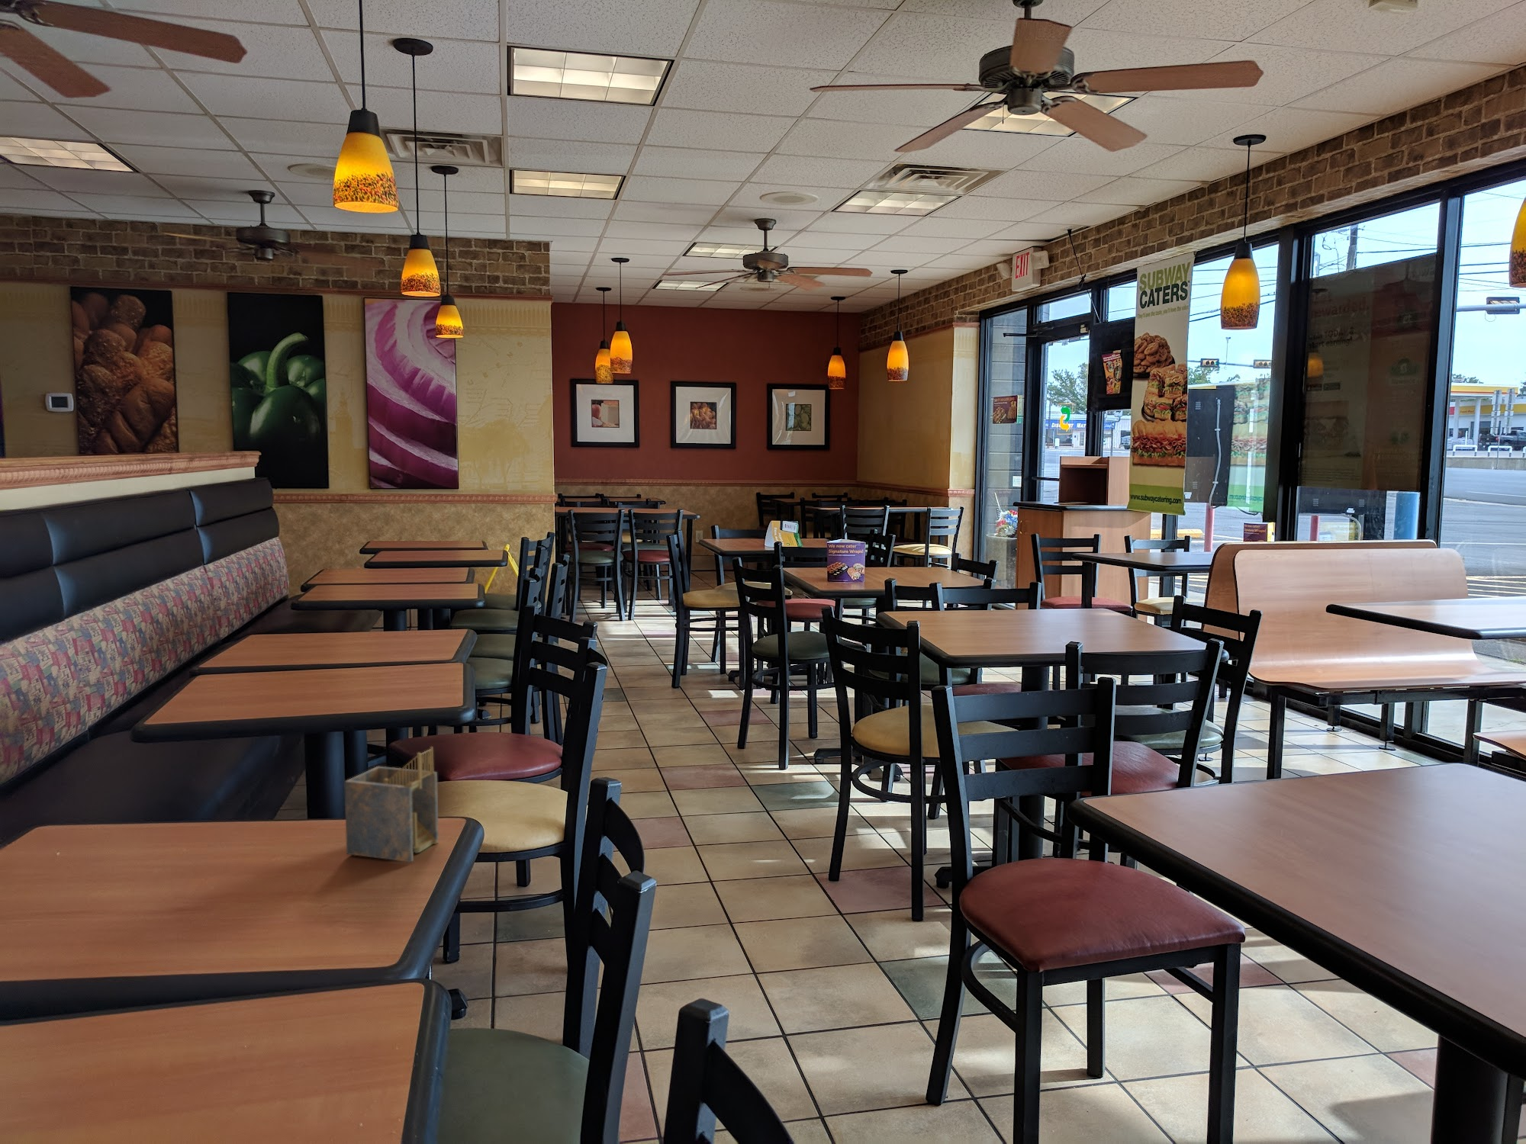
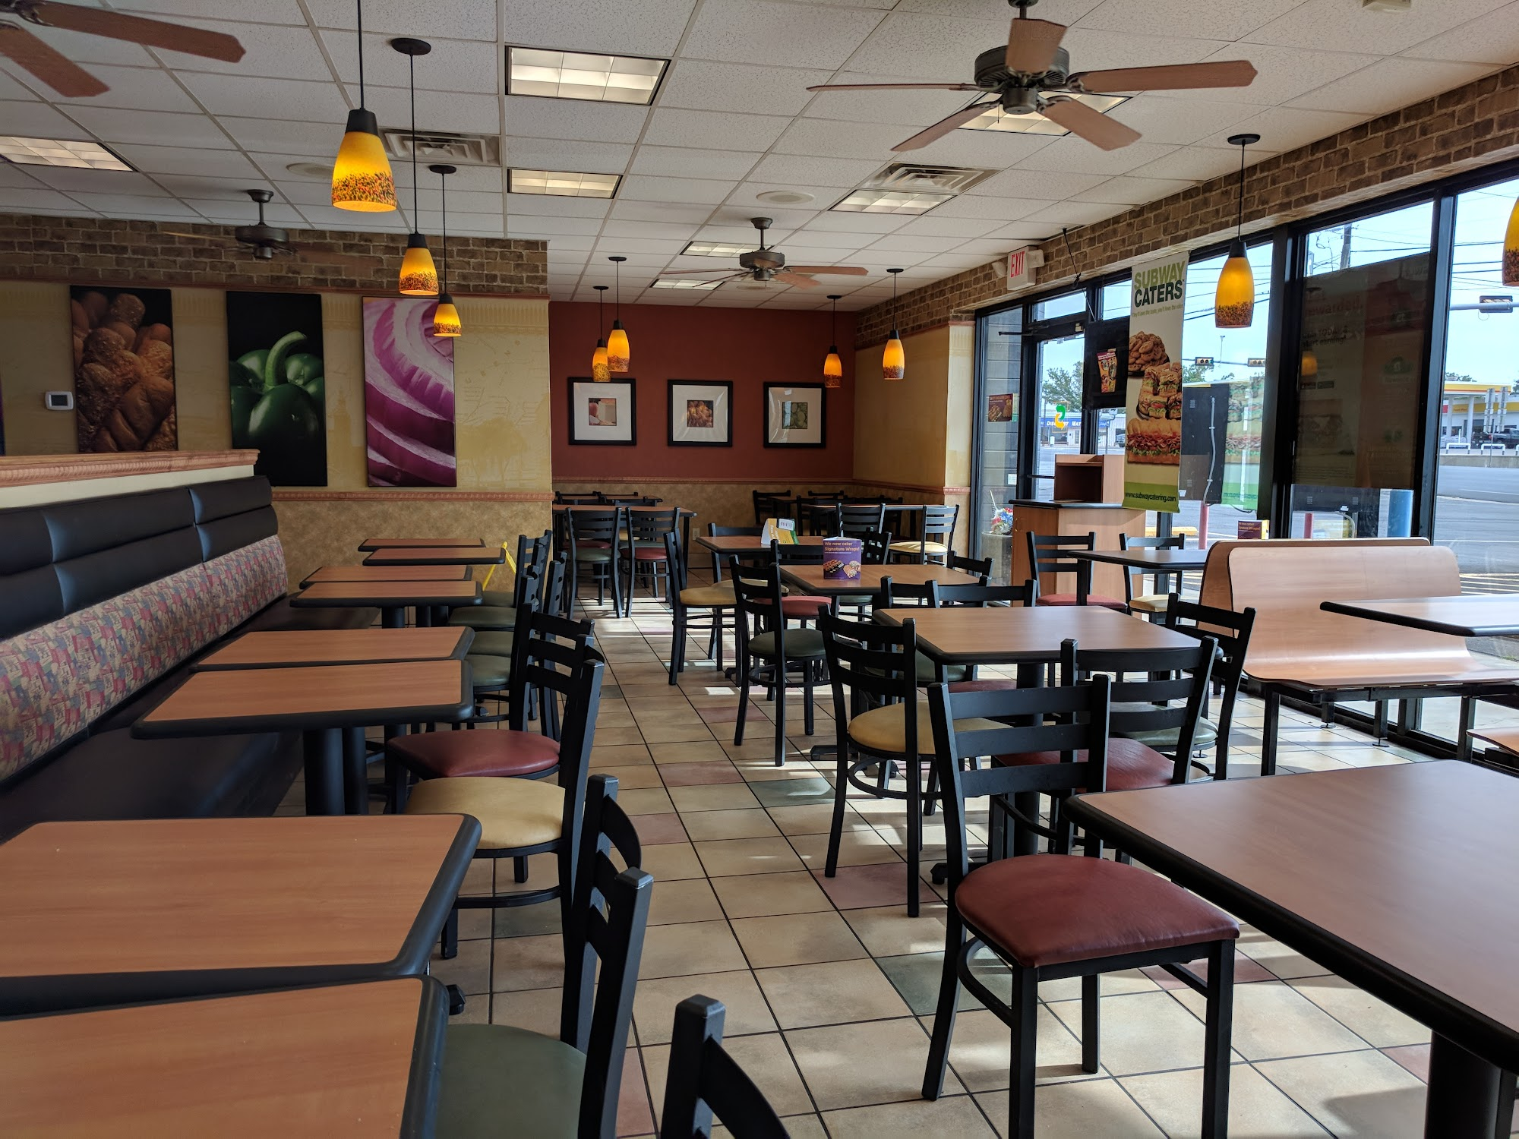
- napkin holder [344,746,440,863]
